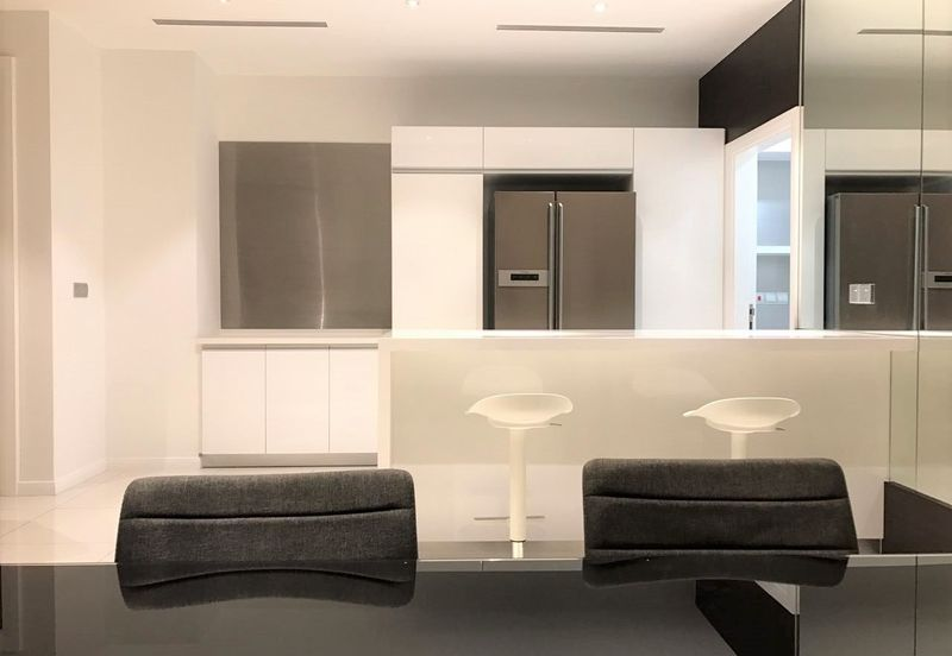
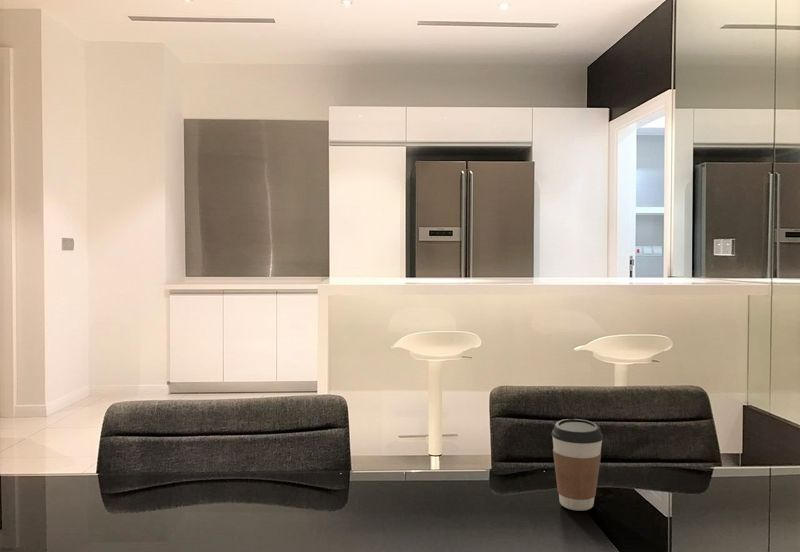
+ coffee cup [551,418,604,512]
